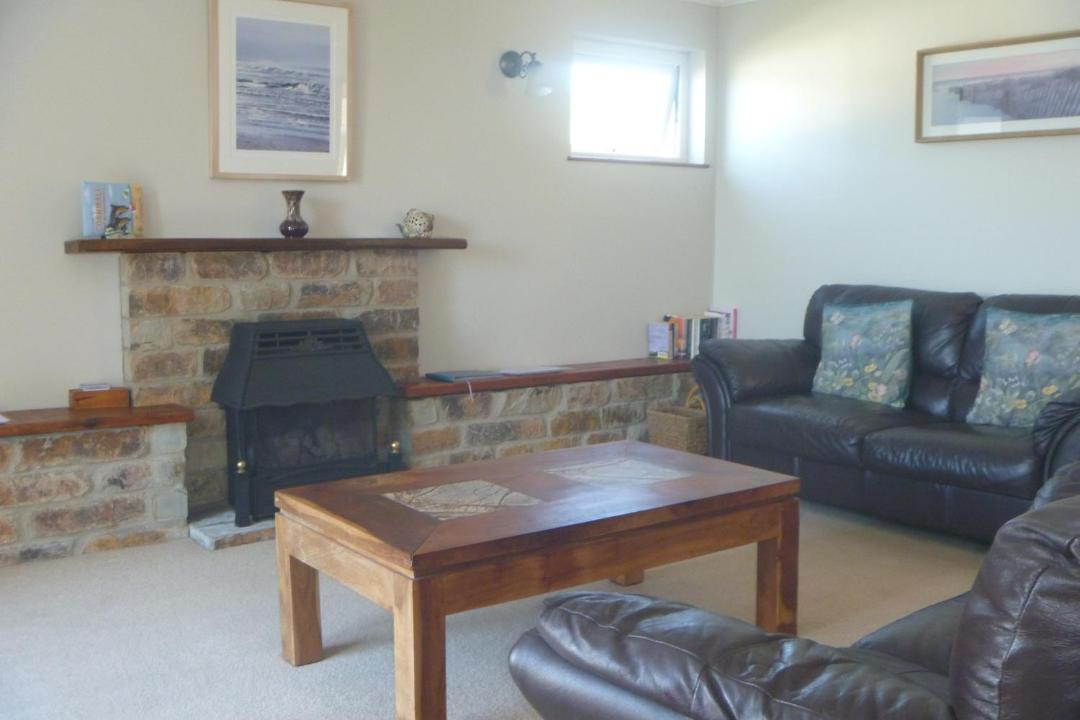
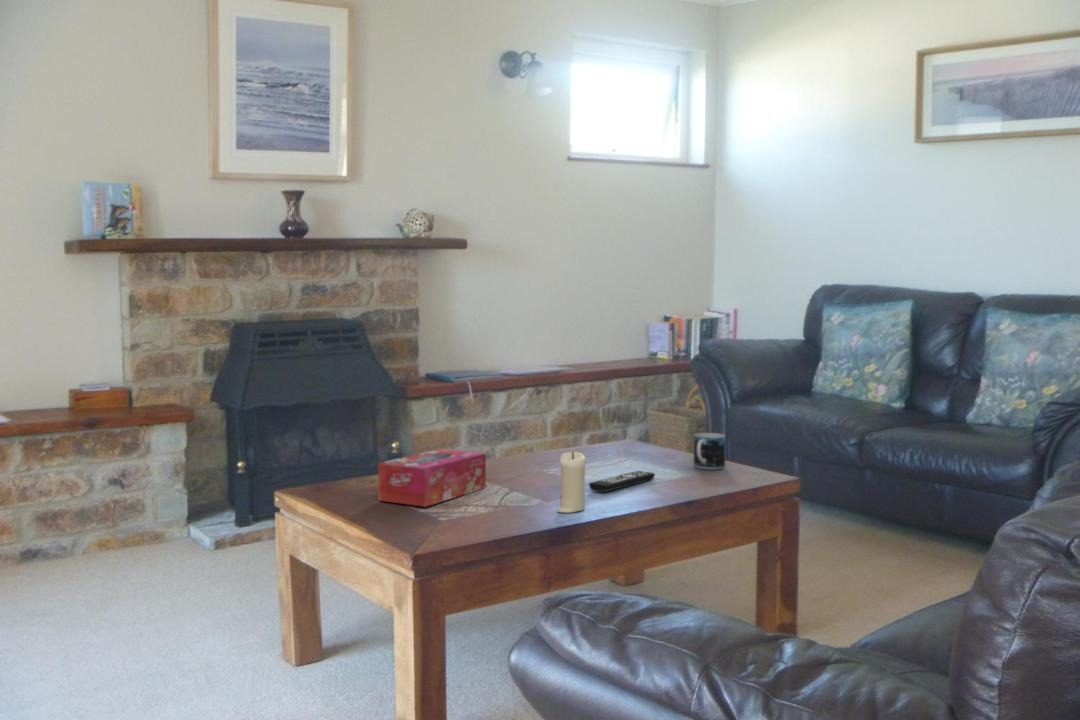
+ remote control [588,470,656,493]
+ mug [693,432,726,470]
+ candle [557,451,587,514]
+ tissue box [377,447,487,508]
